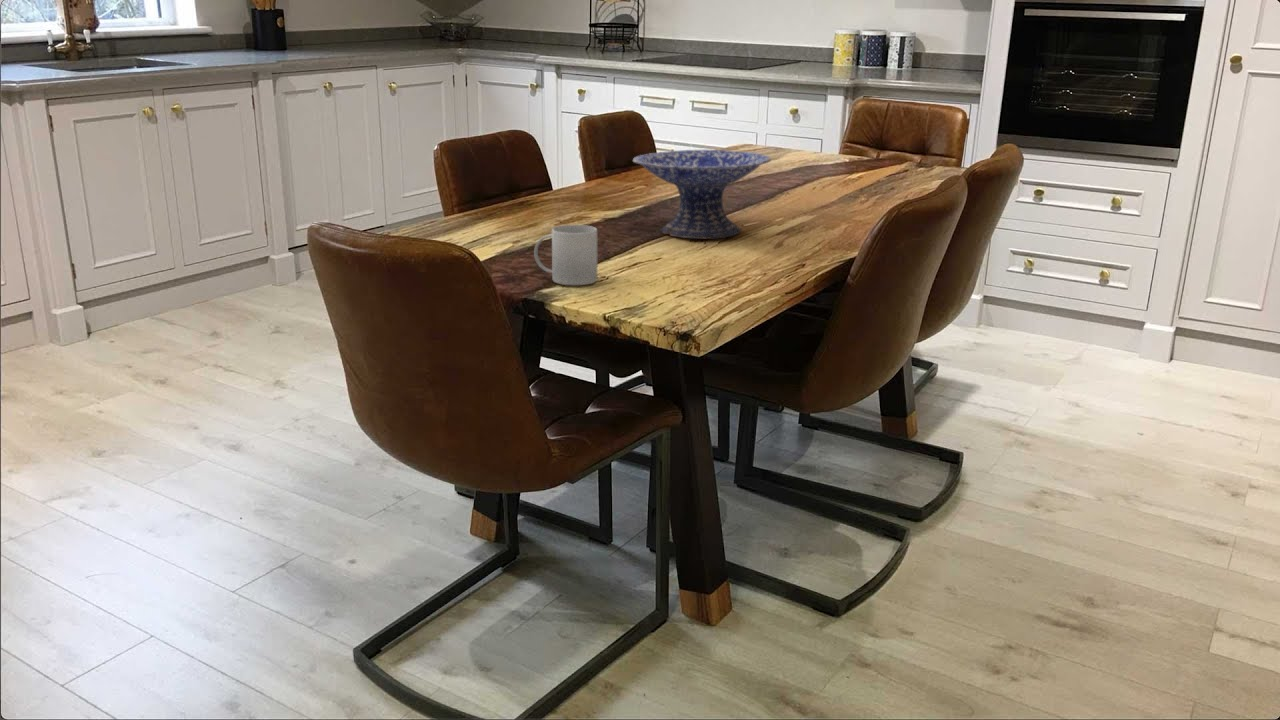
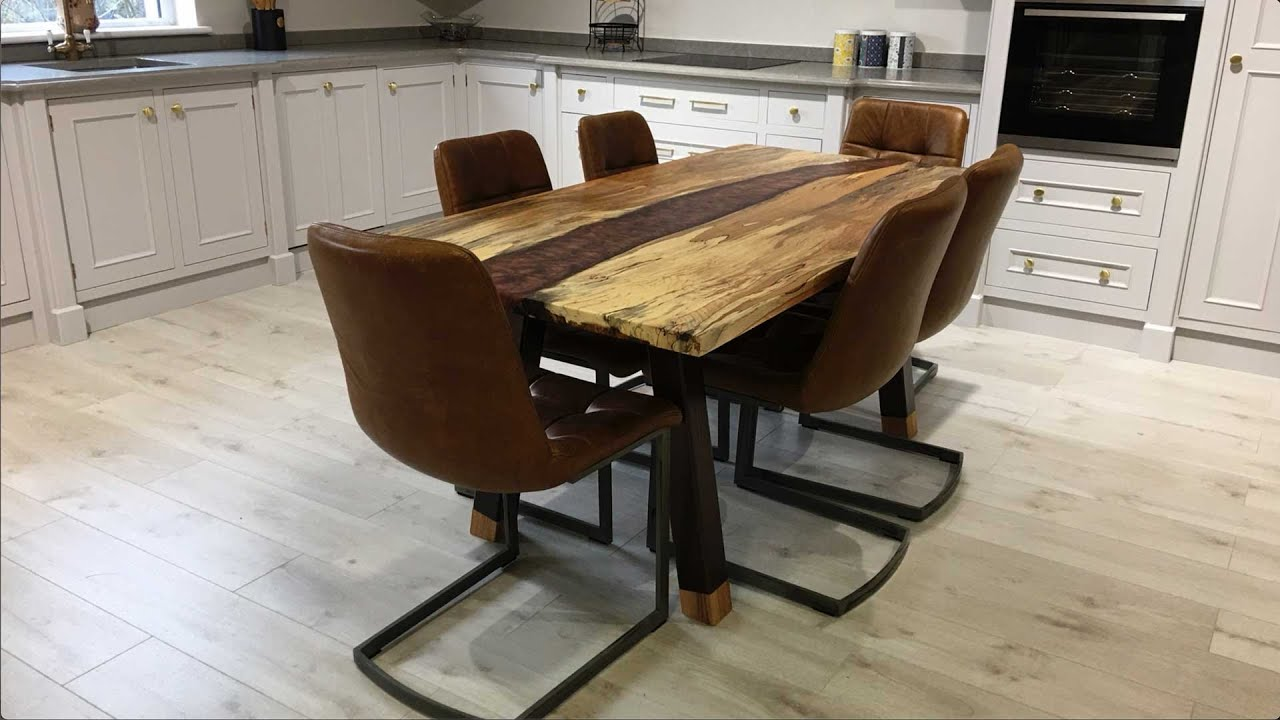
- decorative bowl [632,149,772,240]
- mug [533,224,598,286]
